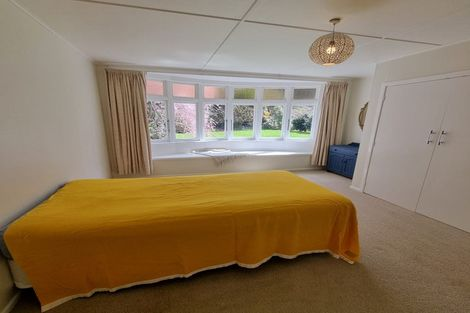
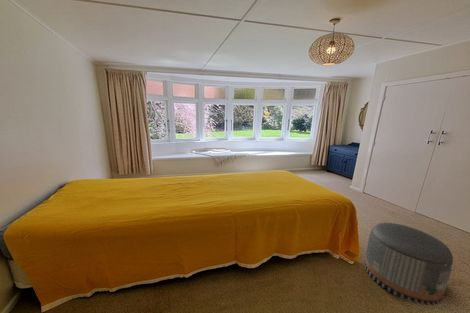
+ pouf [363,222,454,307]
